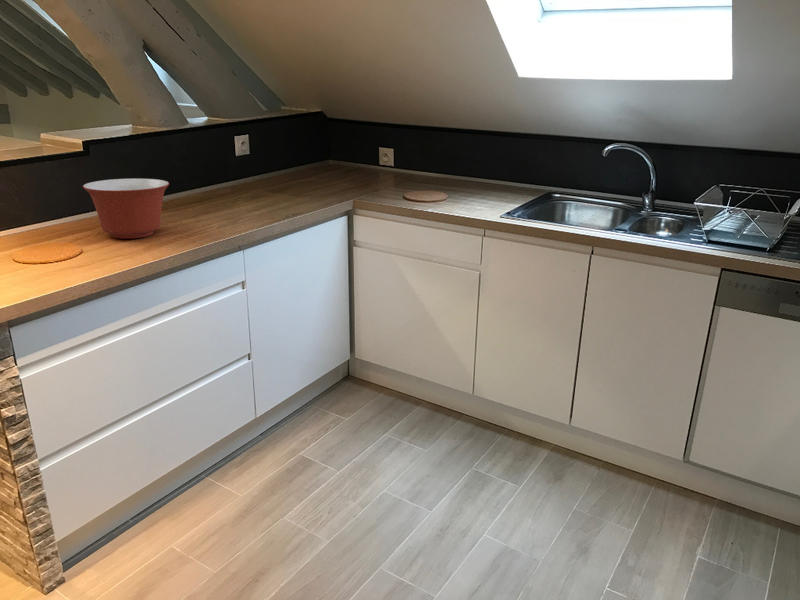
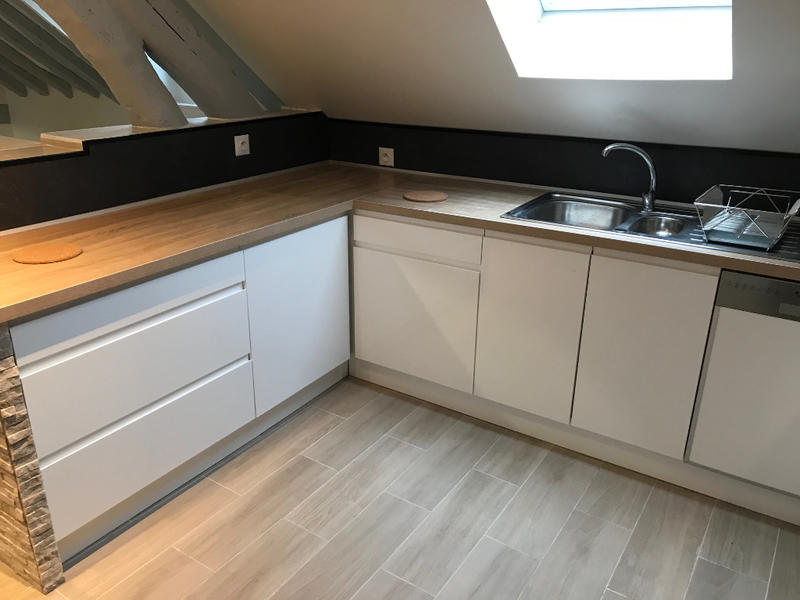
- mixing bowl [82,178,170,240]
